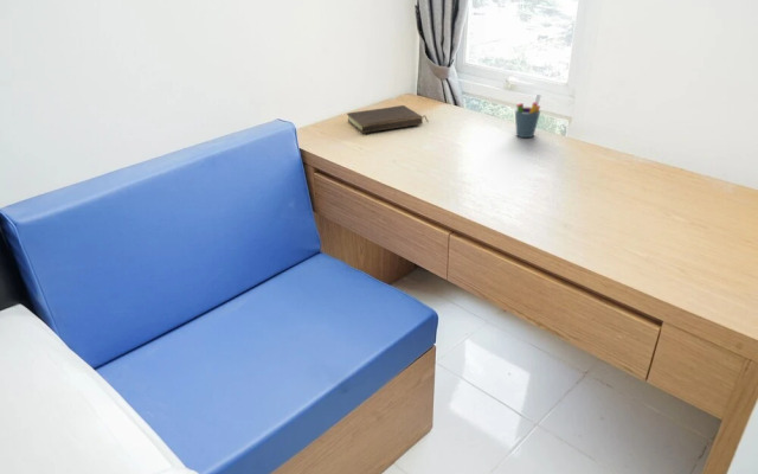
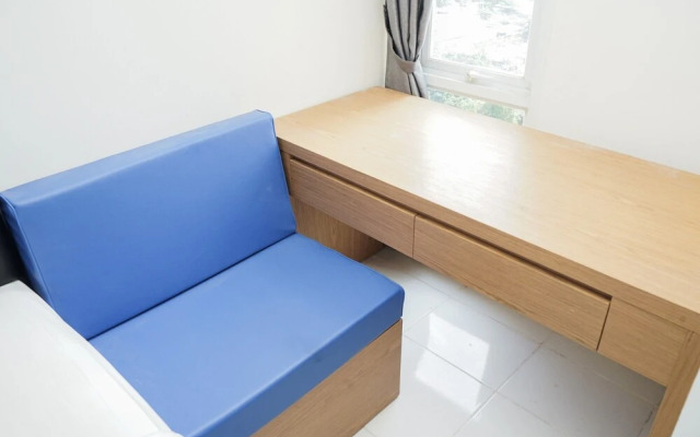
- pen holder [514,94,542,139]
- book [346,104,430,134]
